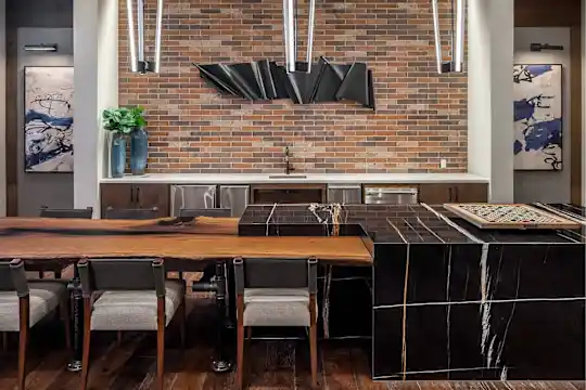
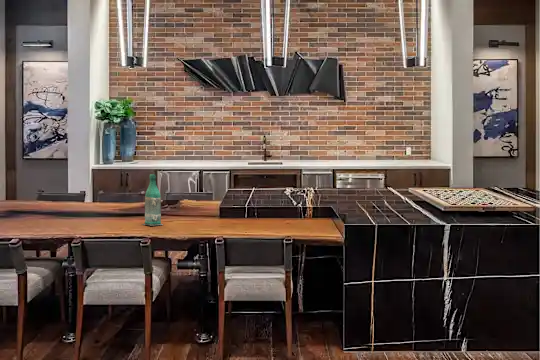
+ bottle [143,173,164,226]
